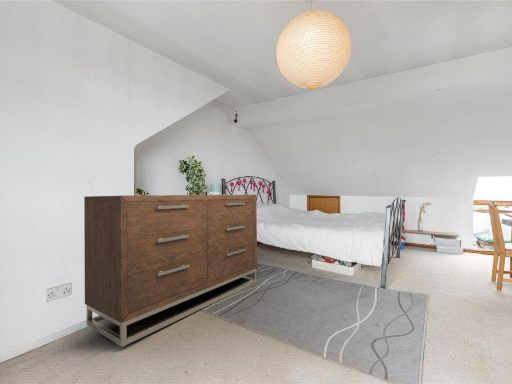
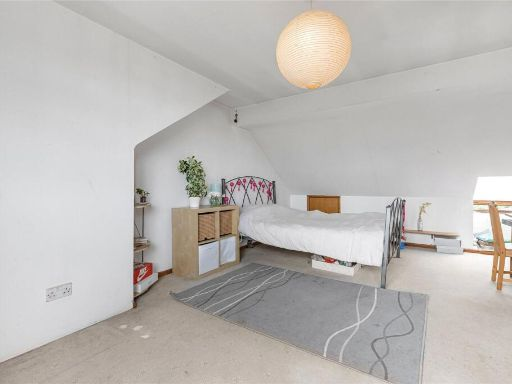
- dresser [83,194,258,348]
